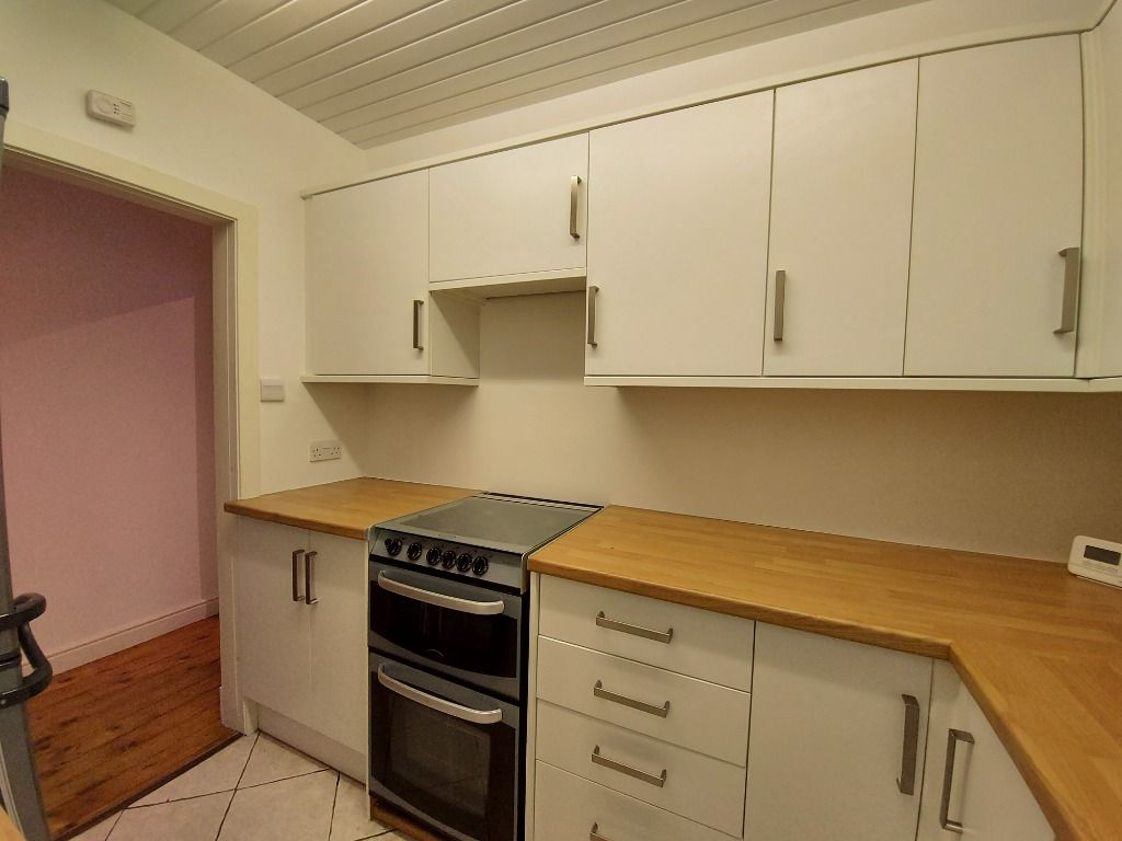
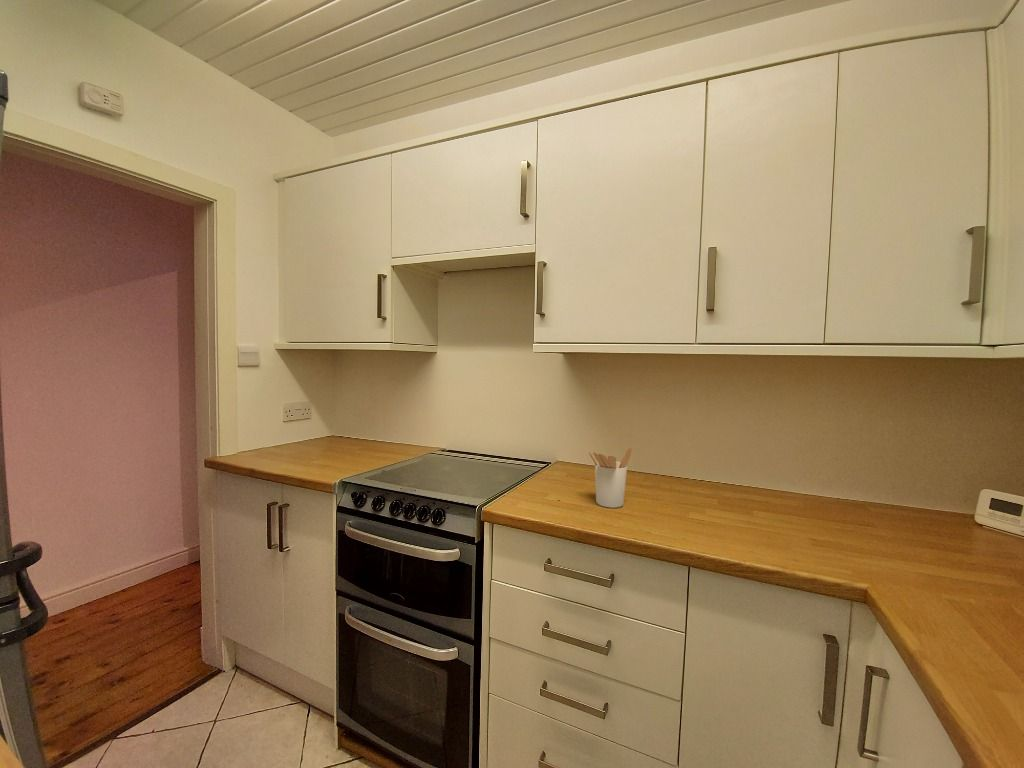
+ utensil holder [588,447,633,509]
